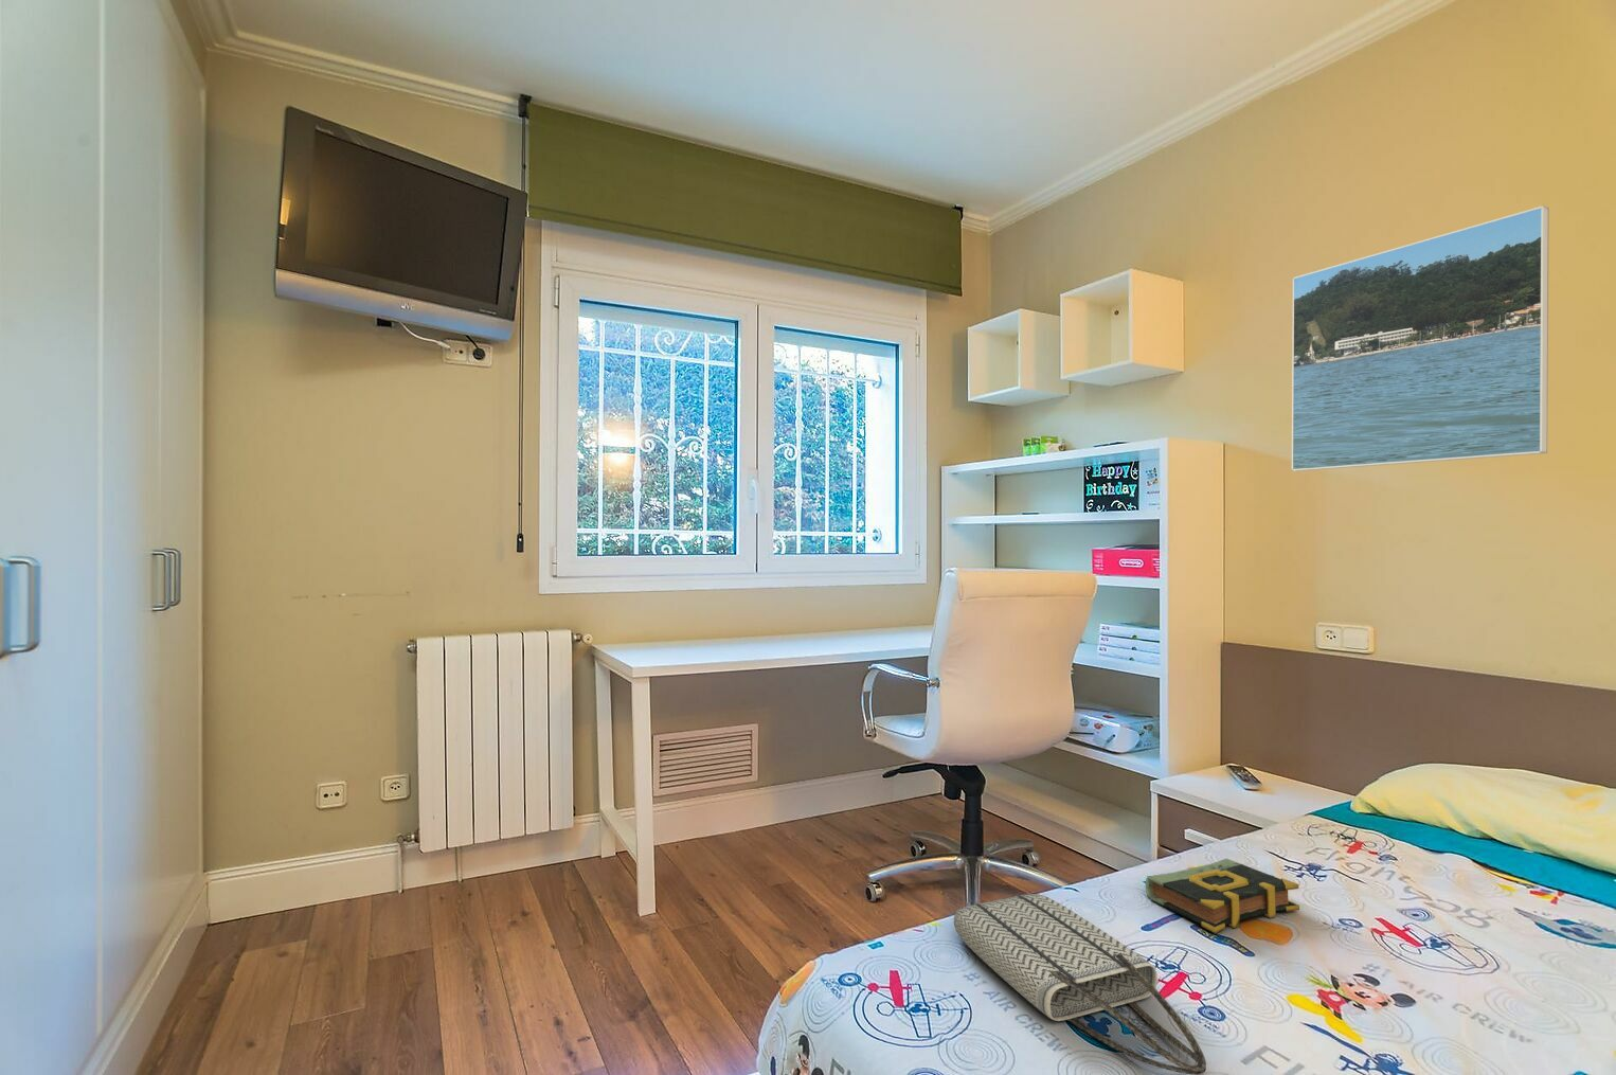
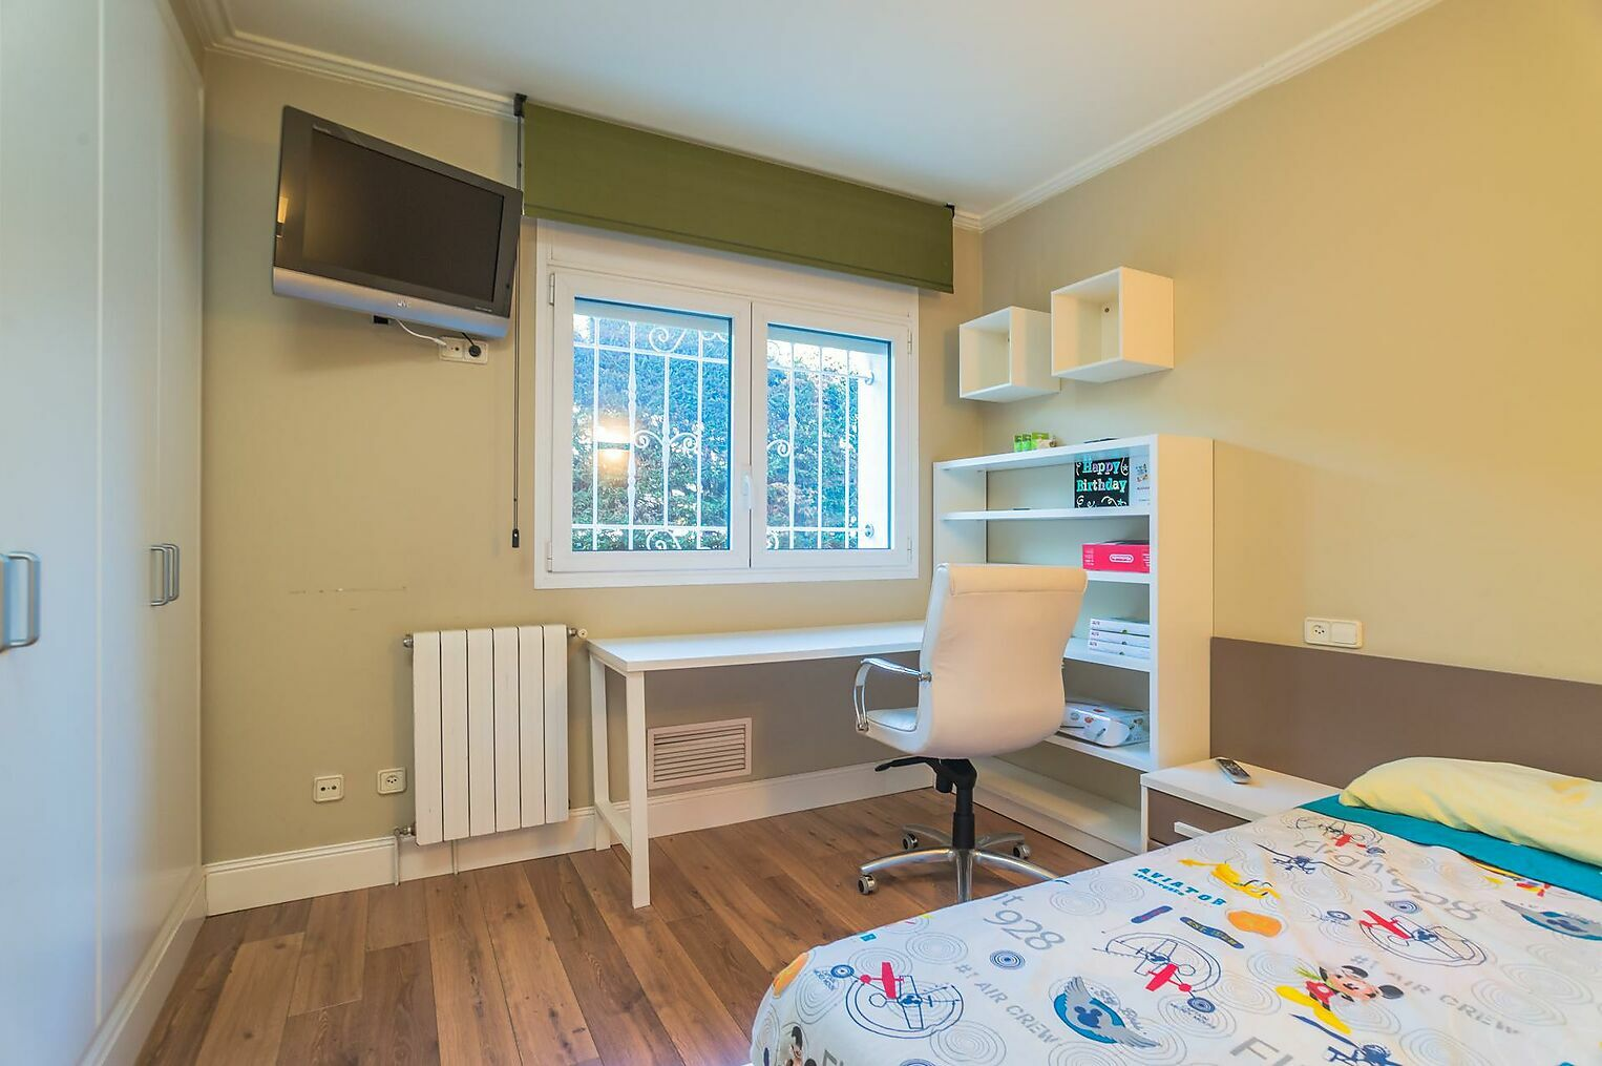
- tote bag [953,893,1207,1075]
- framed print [1291,204,1549,473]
- book [1145,858,1300,935]
